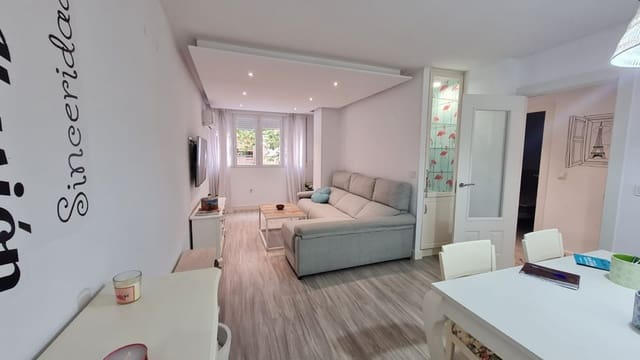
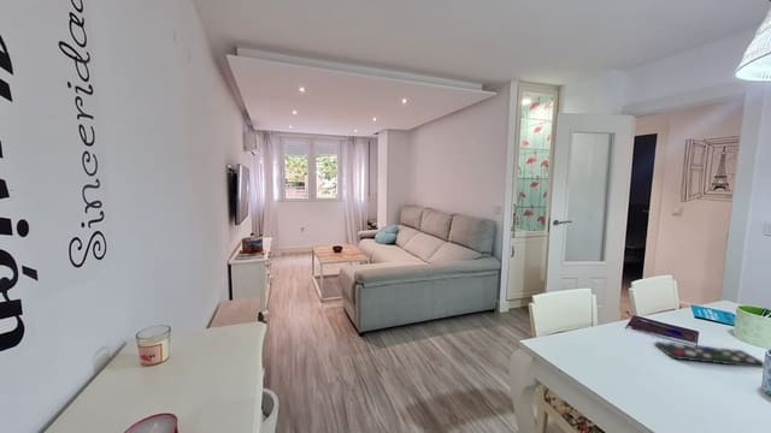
+ remote control [654,340,765,369]
